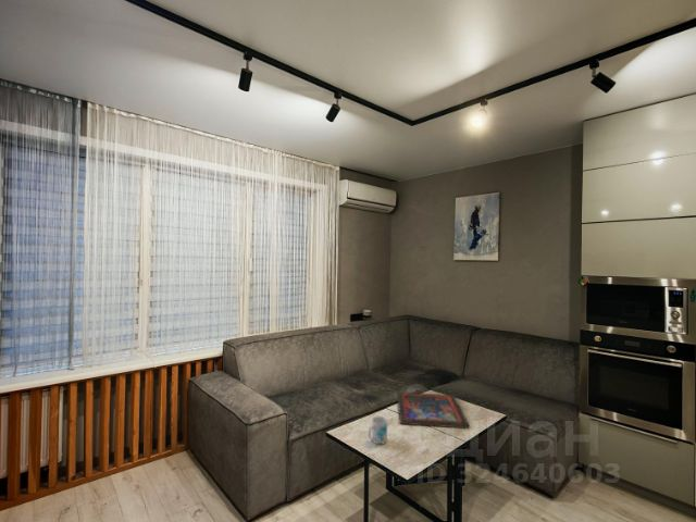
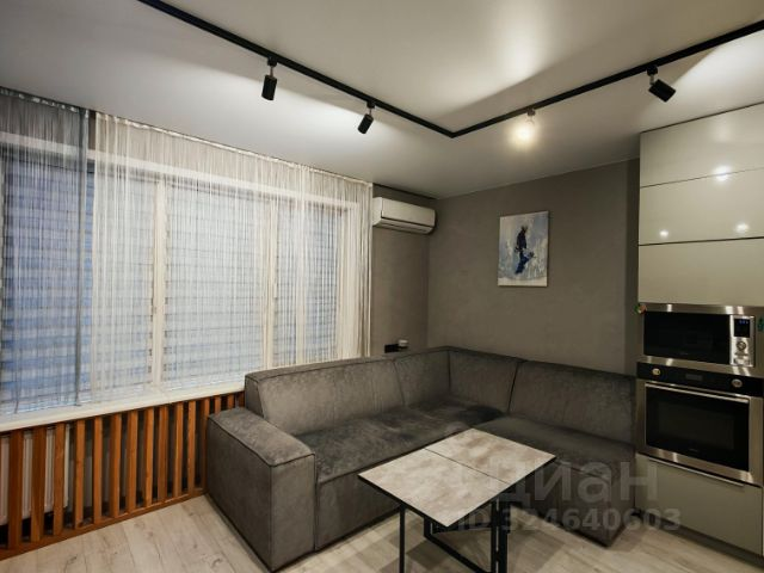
- mug [368,415,388,445]
- religious icon [396,390,471,430]
